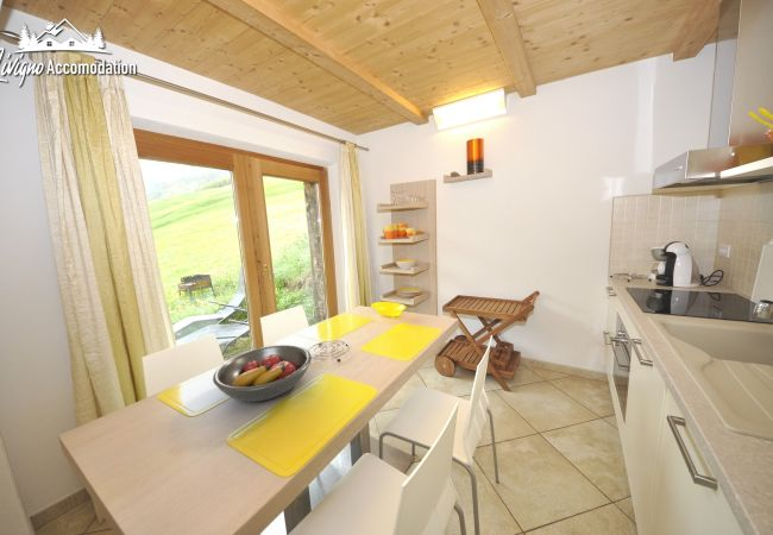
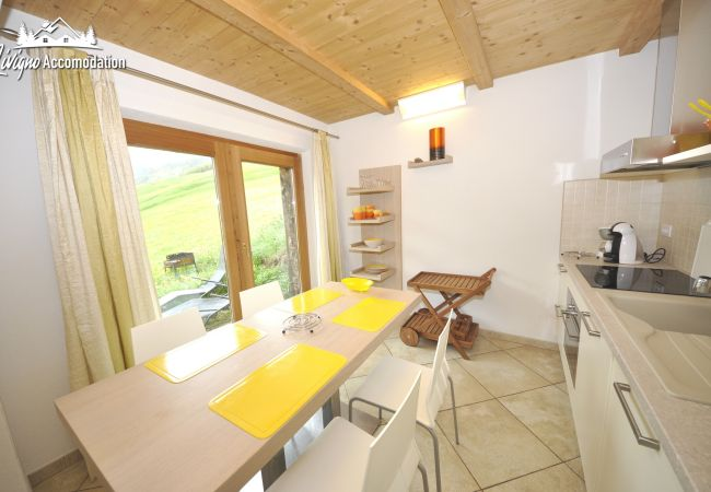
- fruit bowl [212,344,313,403]
